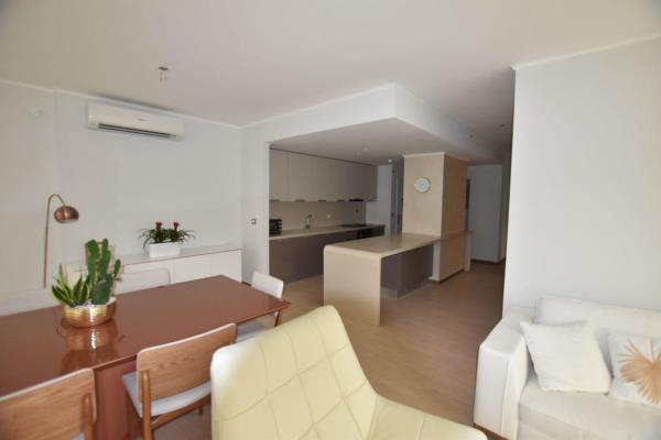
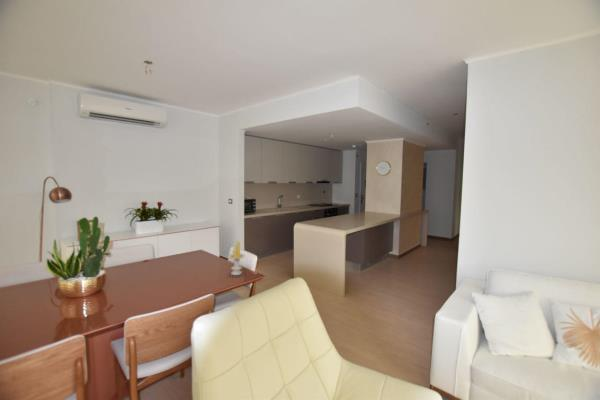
+ candle [227,240,246,276]
